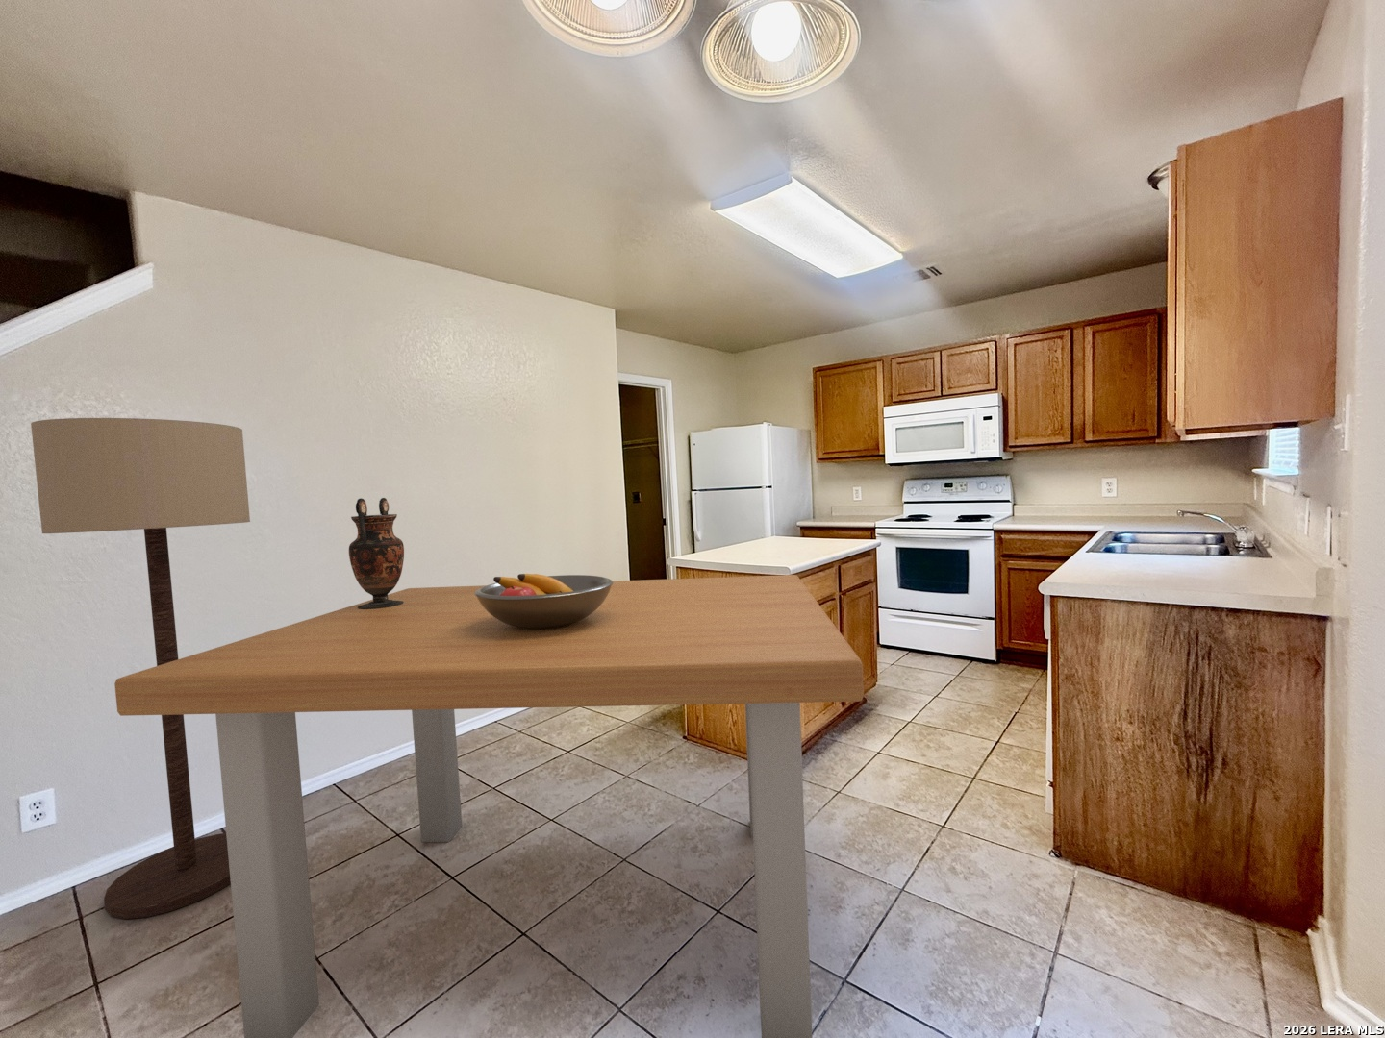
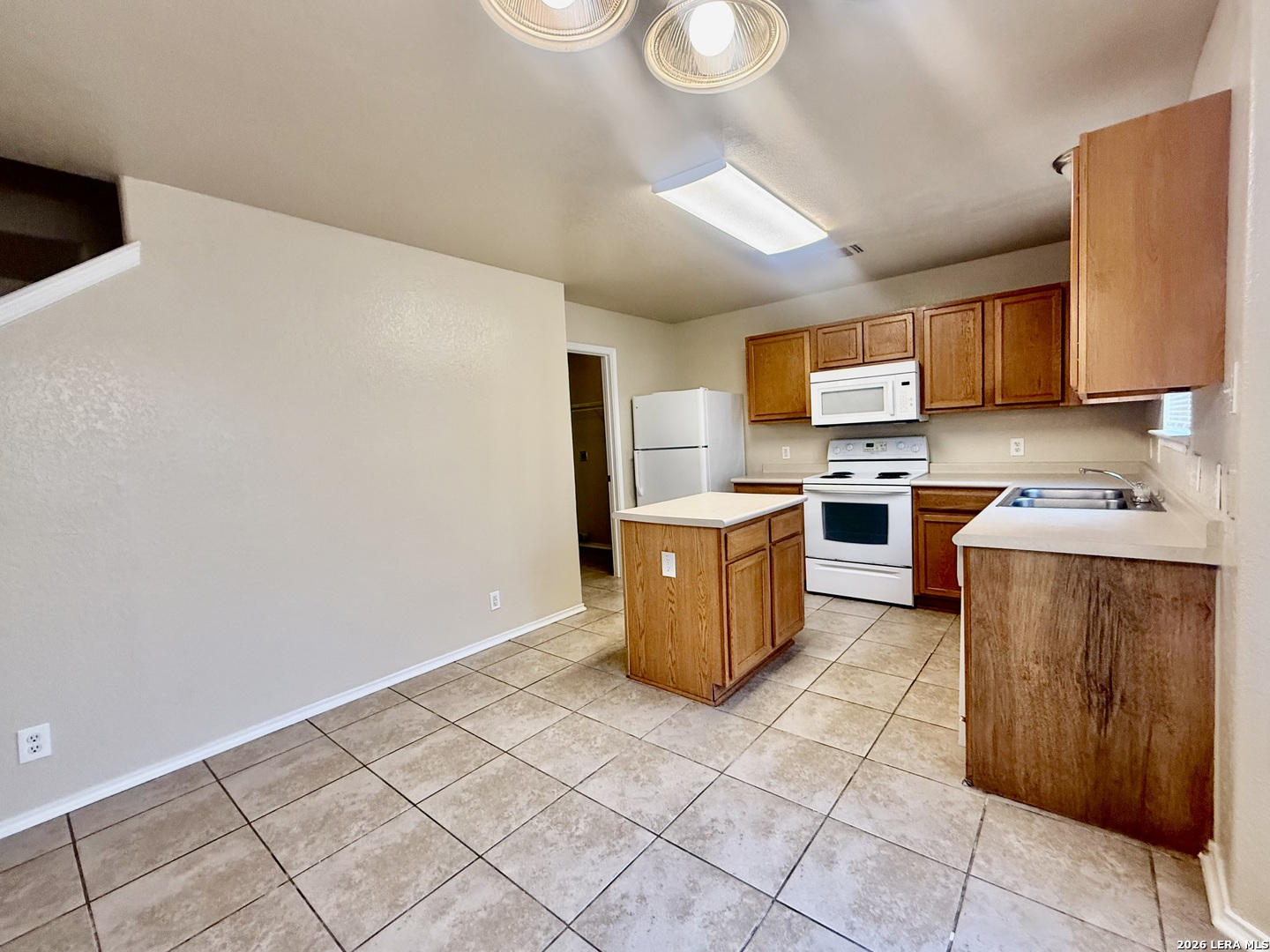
- vase [348,497,405,609]
- floor lamp [29,418,251,920]
- fruit bowl [475,572,614,628]
- dining table [113,574,865,1038]
